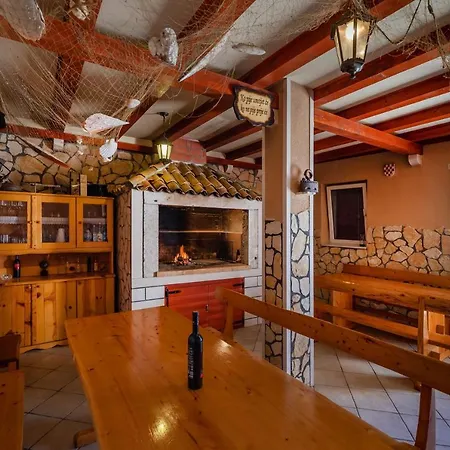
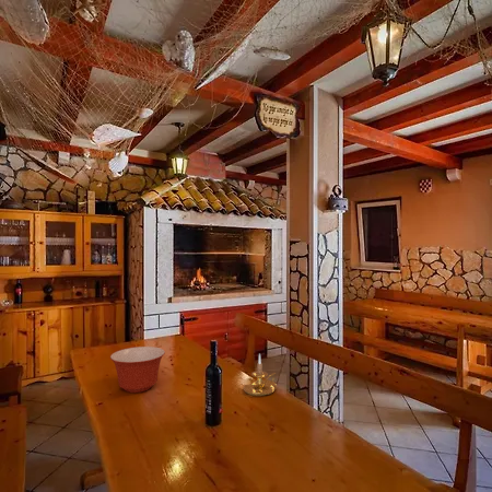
+ candle holder [243,353,277,397]
+ mixing bowl [109,345,166,394]
